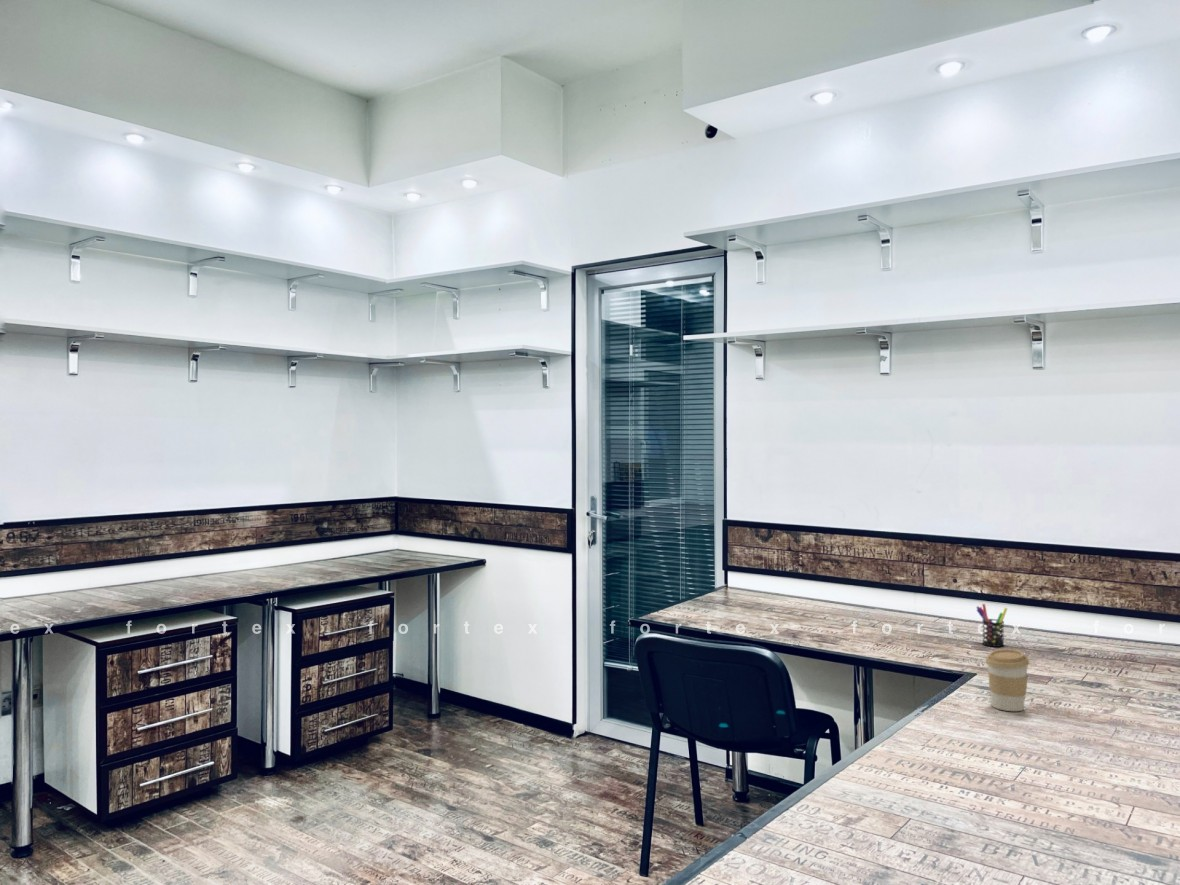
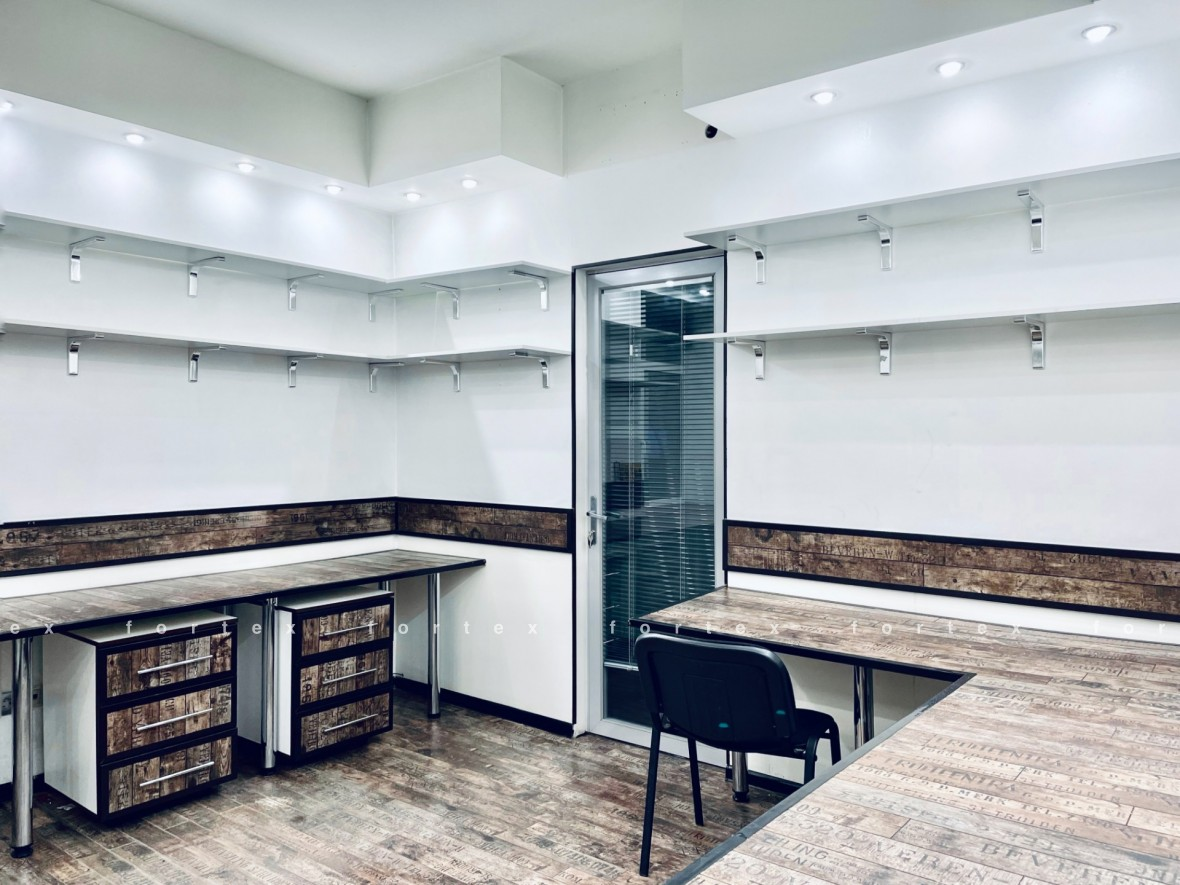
- coffee cup [985,649,1030,712]
- pen holder [975,603,1008,648]
